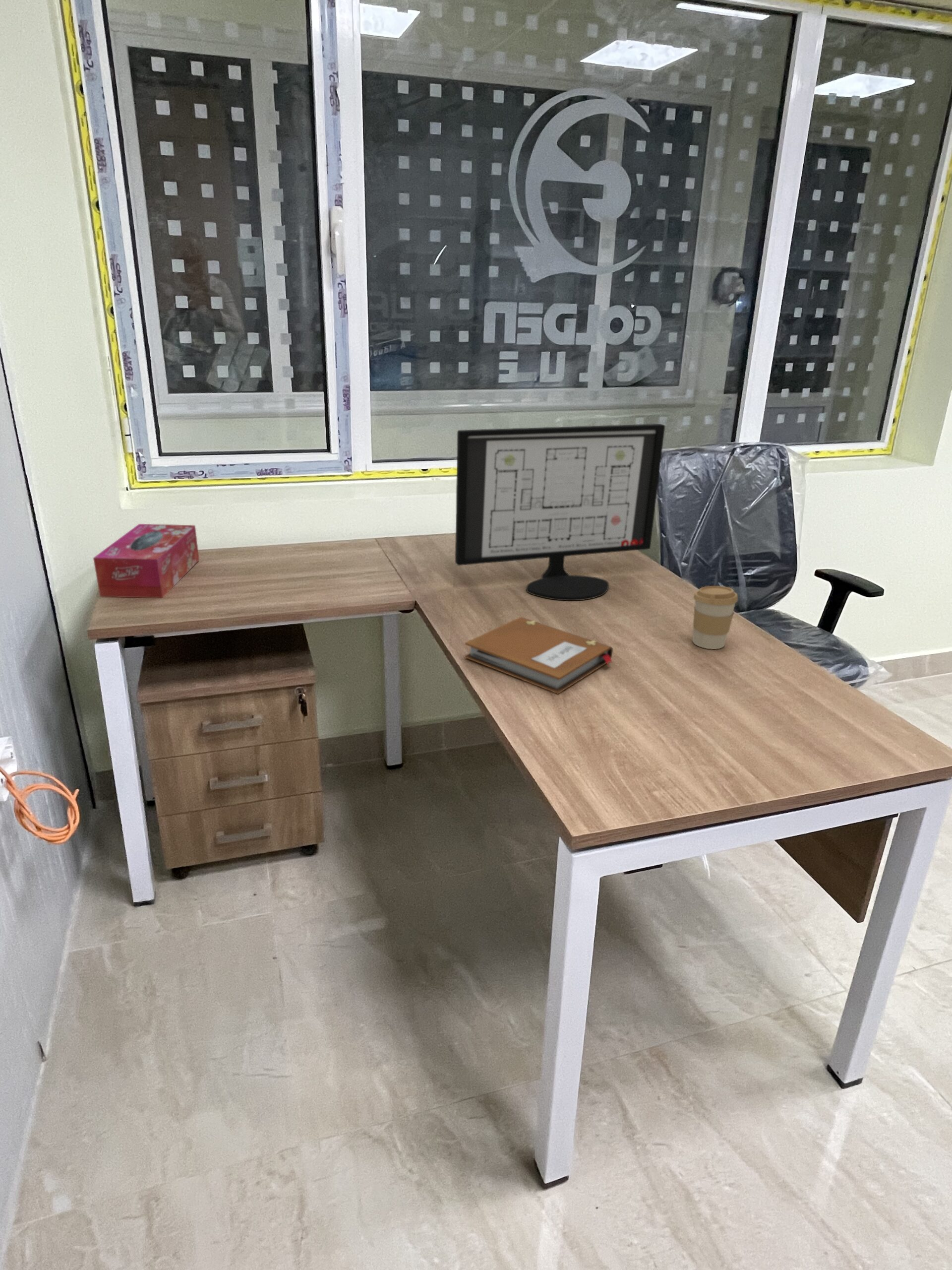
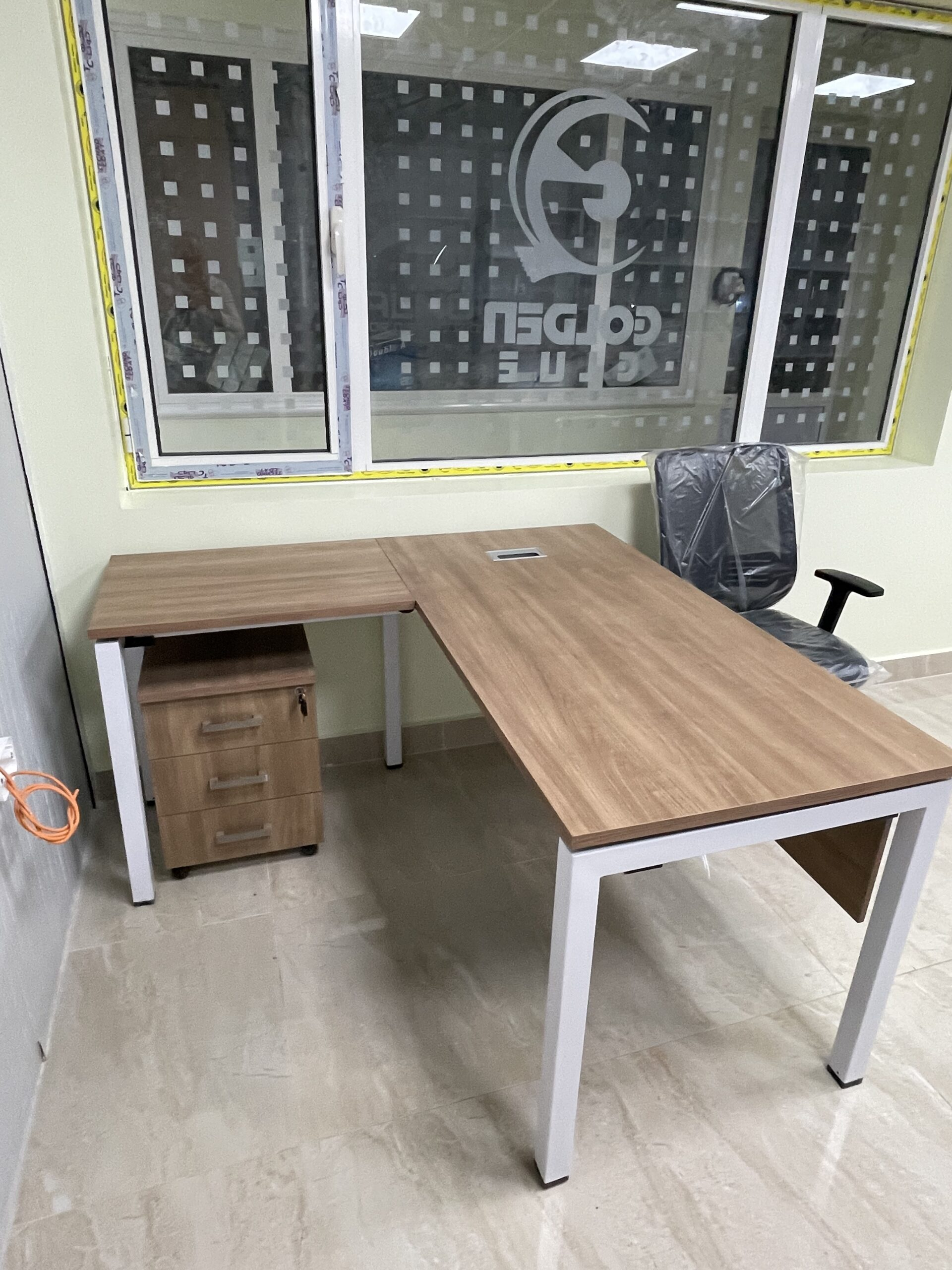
- computer monitor [455,423,665,601]
- coffee cup [692,585,738,650]
- tissue box [93,523,200,598]
- notebook [464,617,613,695]
